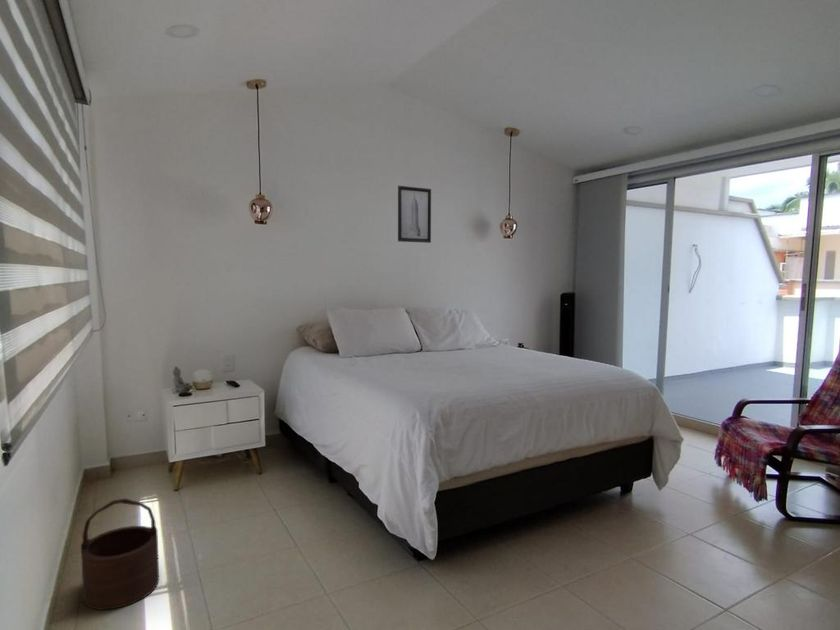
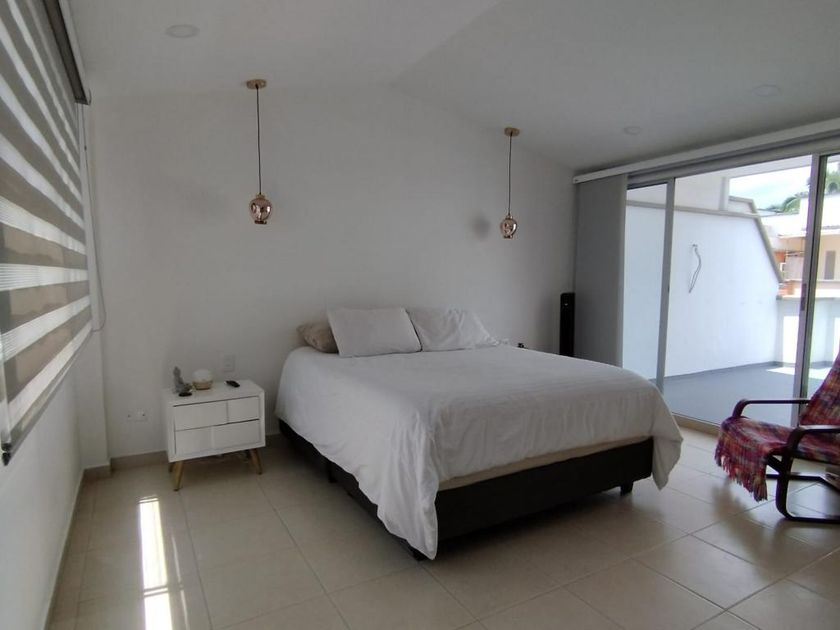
- wooden bucket [80,497,160,611]
- wall art [397,185,432,244]
